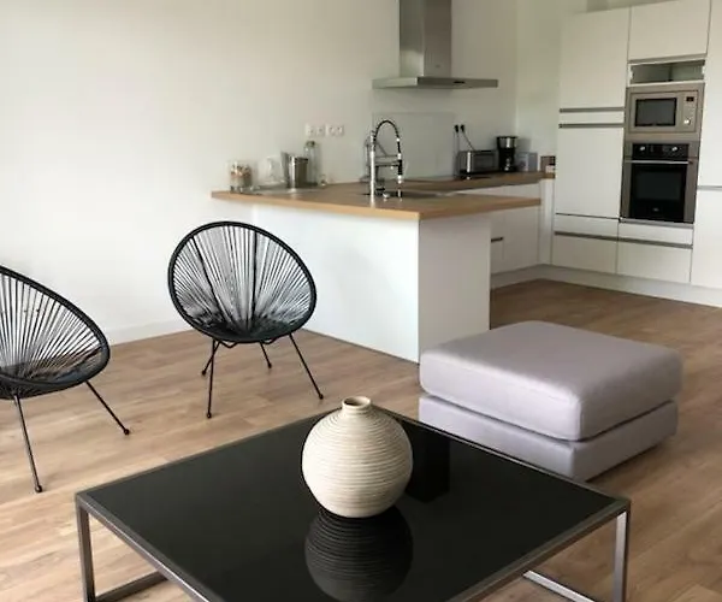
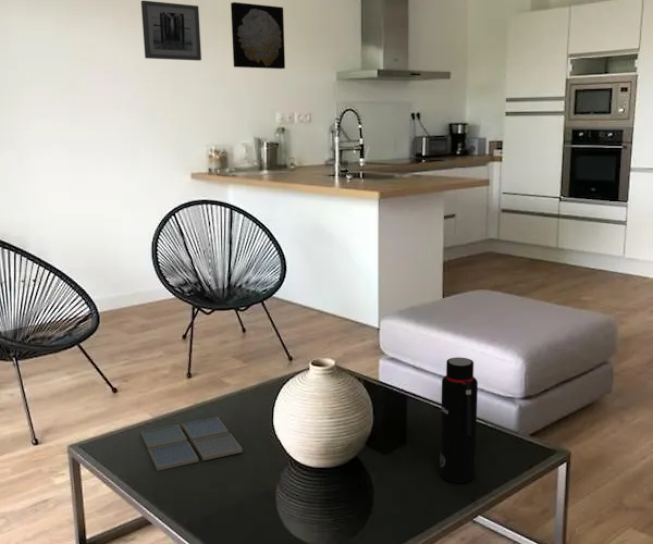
+ wall art [230,1,286,70]
+ drink coaster [139,416,244,472]
+ water bottle [439,357,479,484]
+ wall art [140,0,202,62]
